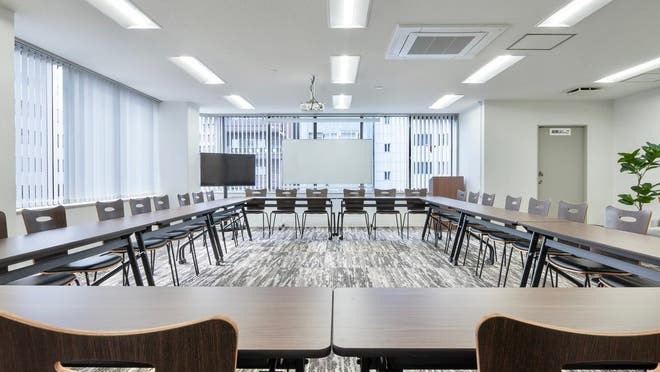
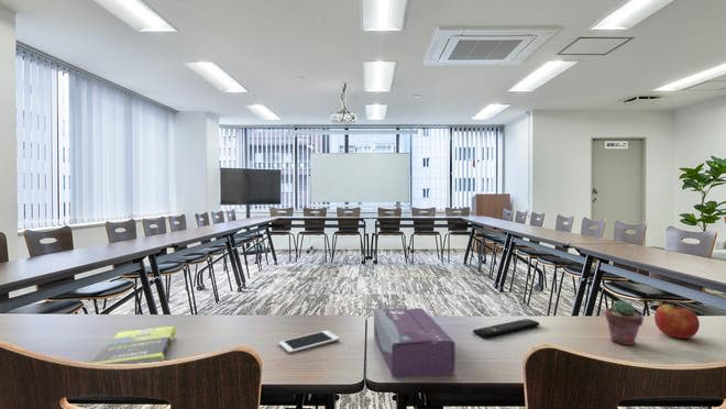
+ apple [653,302,701,340]
+ book [92,325,177,365]
+ potted succulent [604,299,645,346]
+ cell phone [278,330,341,354]
+ tissue box [373,307,457,379]
+ remote control [472,318,540,339]
